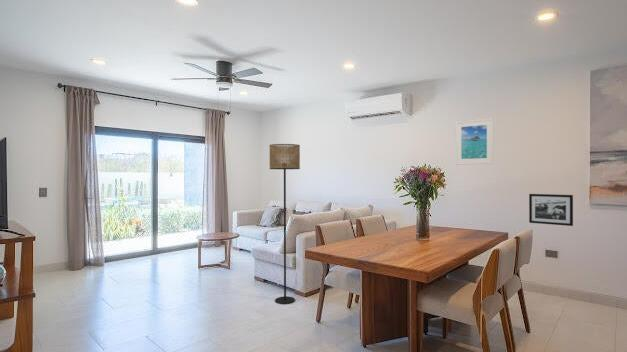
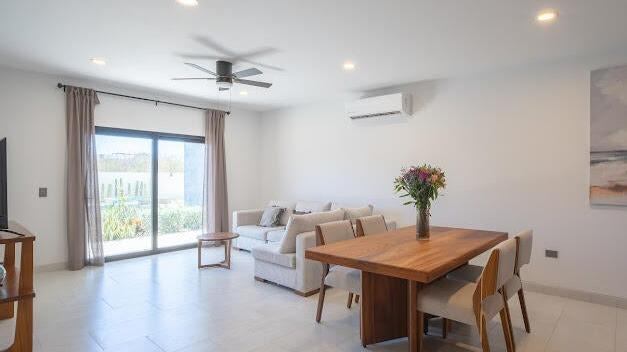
- picture frame [528,193,574,227]
- floor lamp [269,143,301,305]
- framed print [455,117,495,166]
